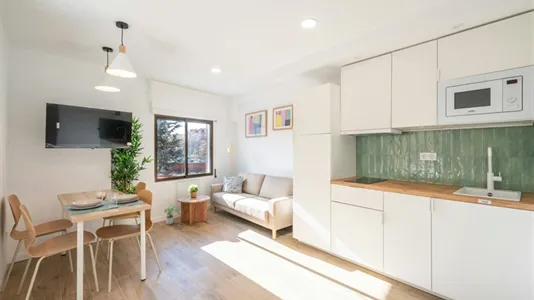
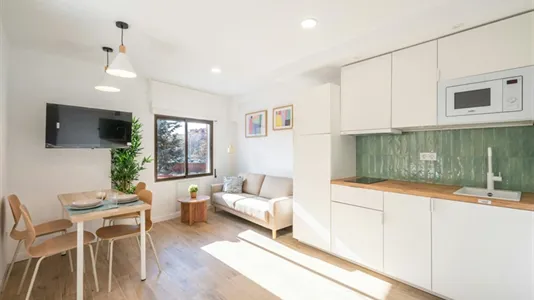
- potted plant [163,204,181,225]
